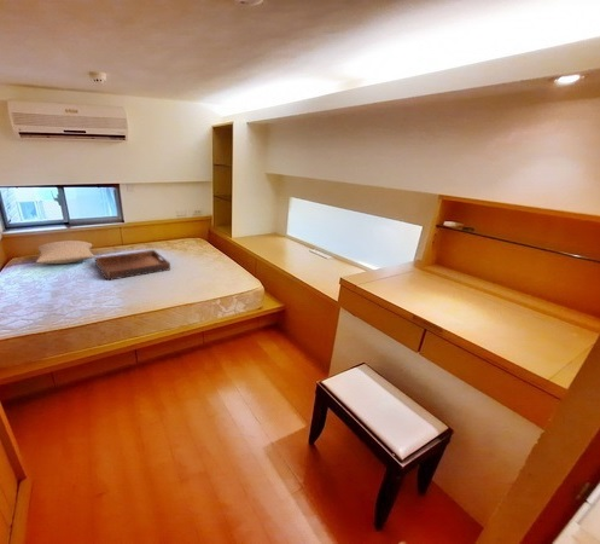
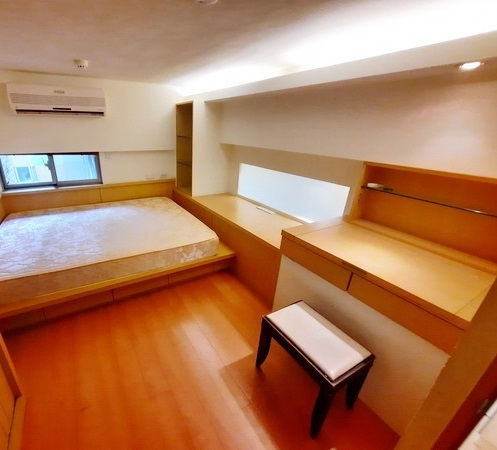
- pillow [35,239,97,265]
- serving tray [93,249,171,280]
